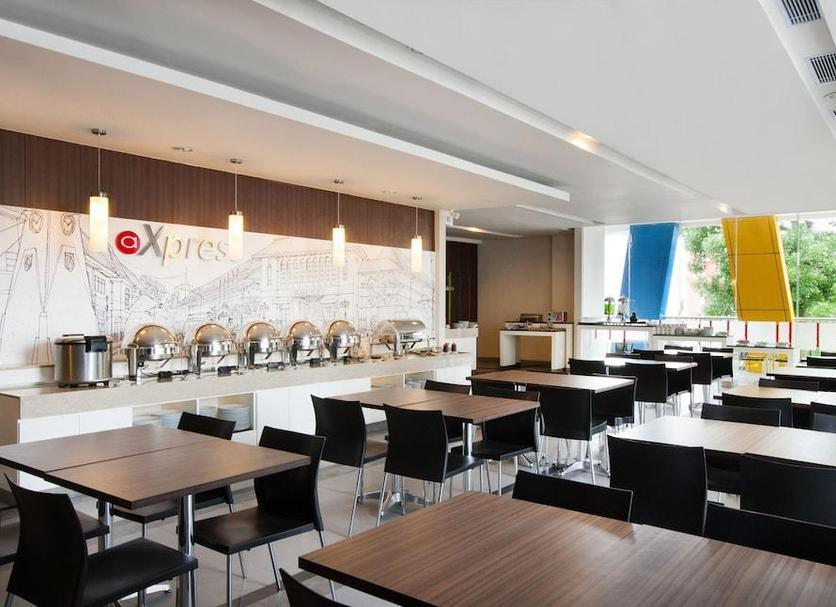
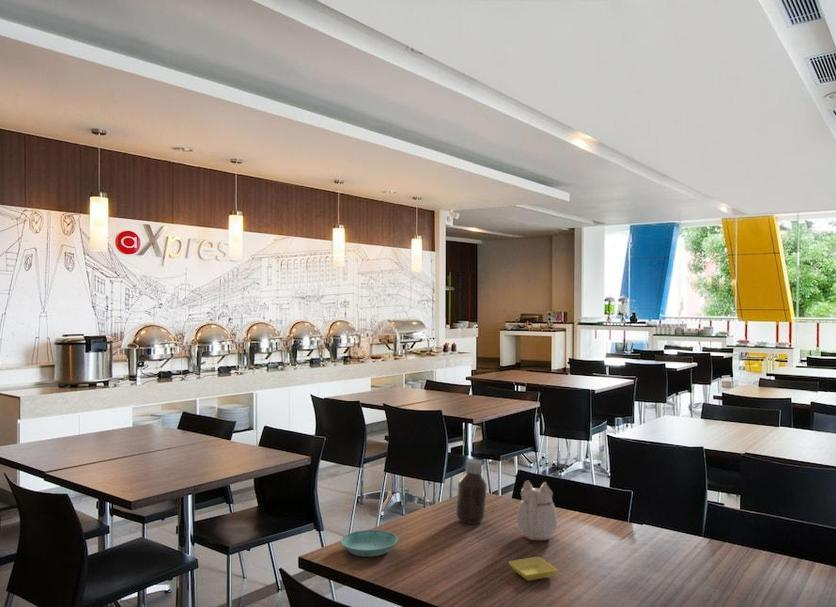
+ saucer [507,556,558,582]
+ saucer [340,529,399,558]
+ teapot [516,480,558,542]
+ bottle [455,458,488,525]
